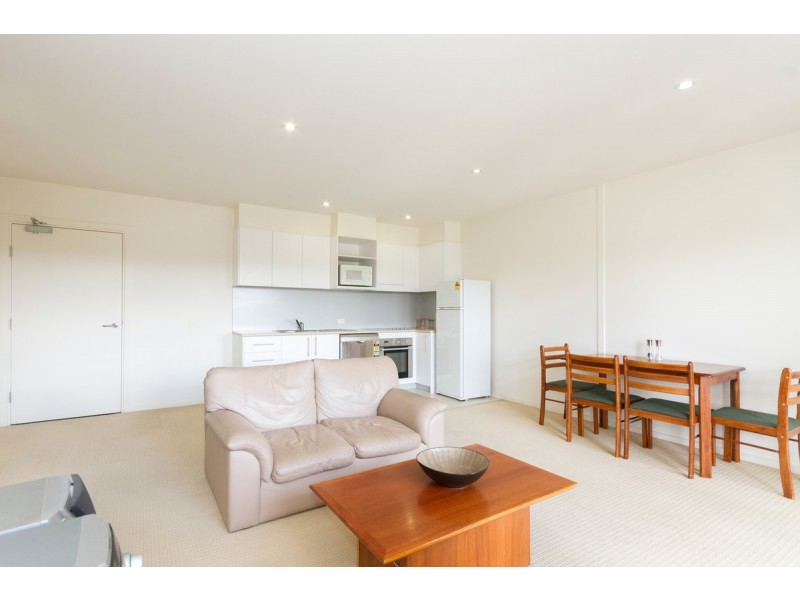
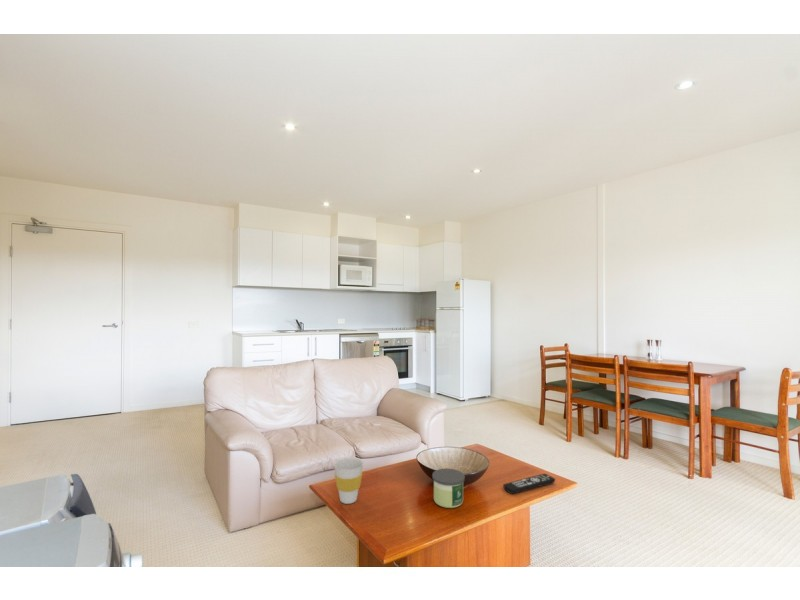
+ cup [332,456,365,505]
+ remote control [502,473,556,495]
+ candle [431,468,466,509]
